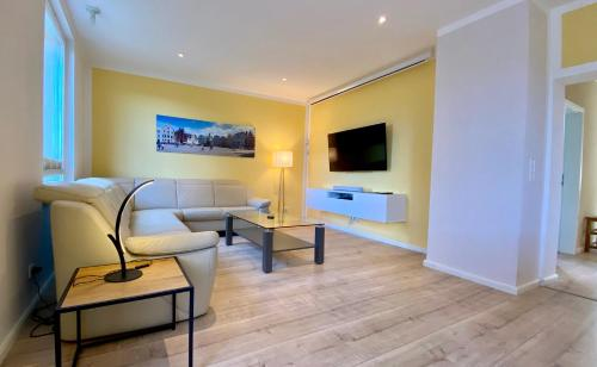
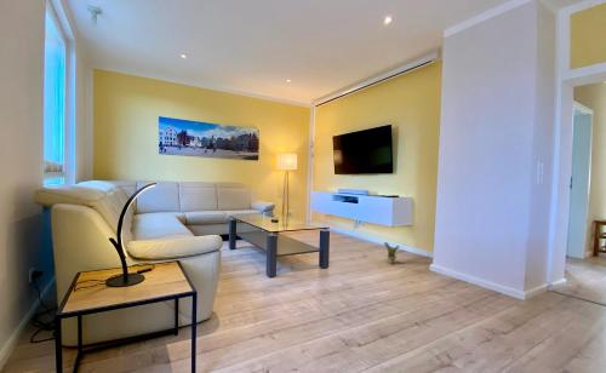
+ potted plant [383,241,406,264]
